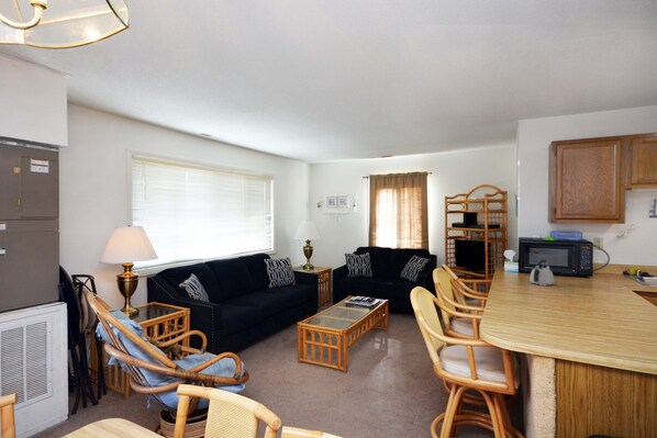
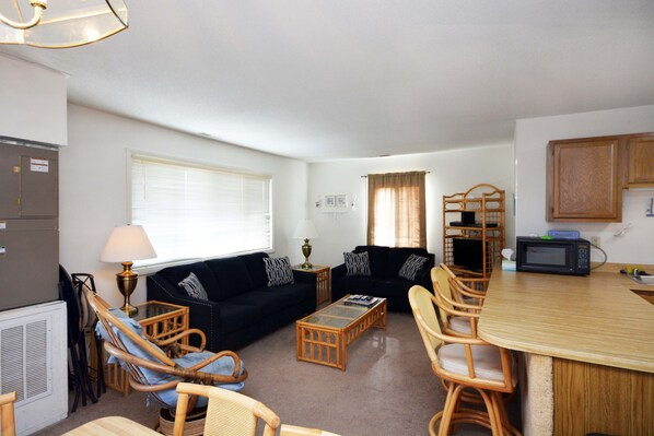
- kettle [528,258,555,287]
